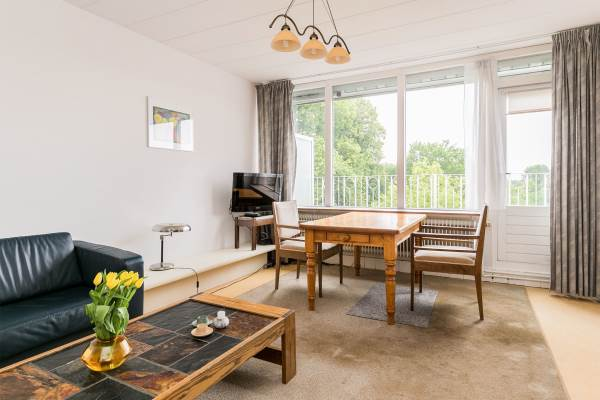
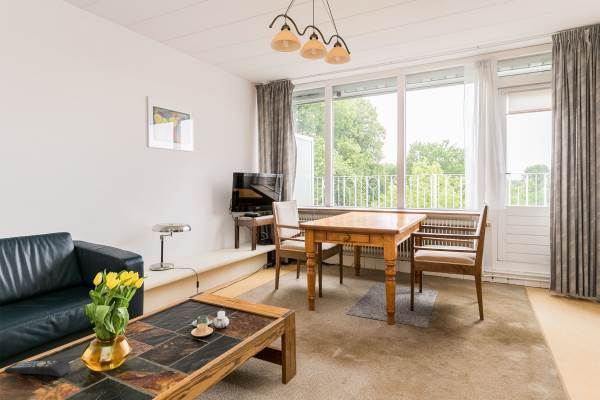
+ remote control [3,359,72,378]
